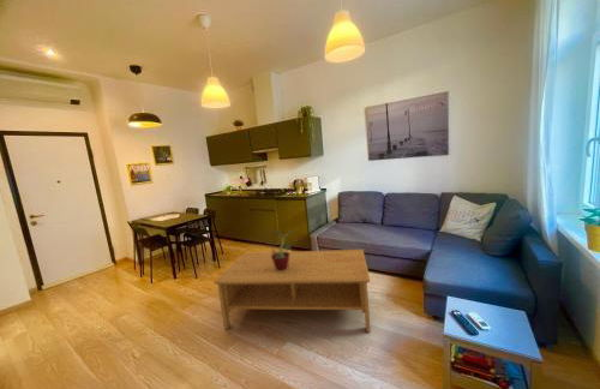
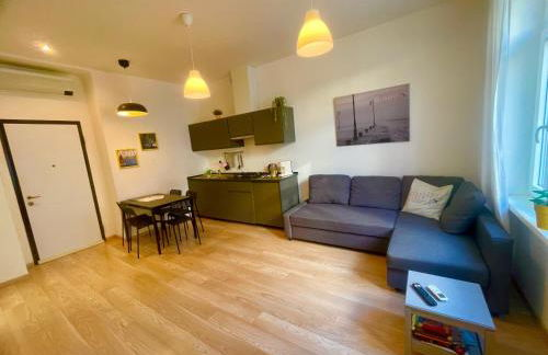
- coffee table [212,249,372,334]
- potted plant [265,228,295,271]
